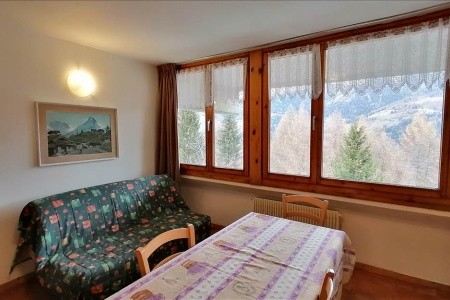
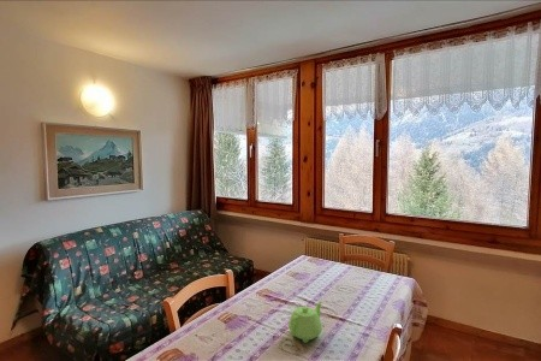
+ teapot [287,301,323,344]
